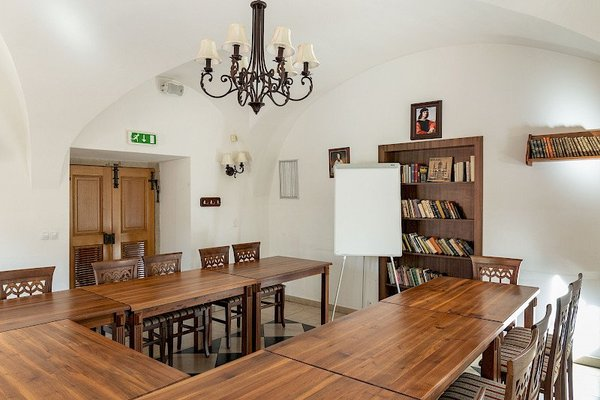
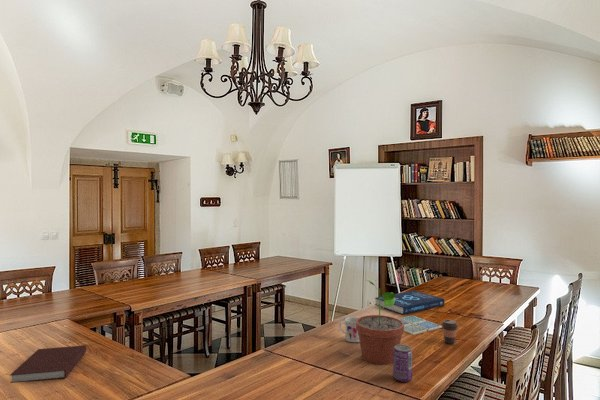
+ potted plant [356,279,405,365]
+ drink coaster [398,315,443,336]
+ coffee cup [440,319,459,345]
+ beverage can [392,344,413,383]
+ book [374,290,446,316]
+ notebook [9,345,87,384]
+ mug [338,316,360,343]
